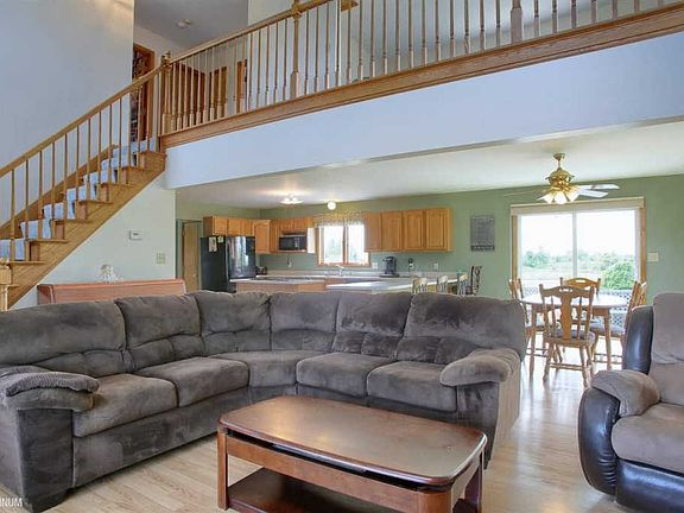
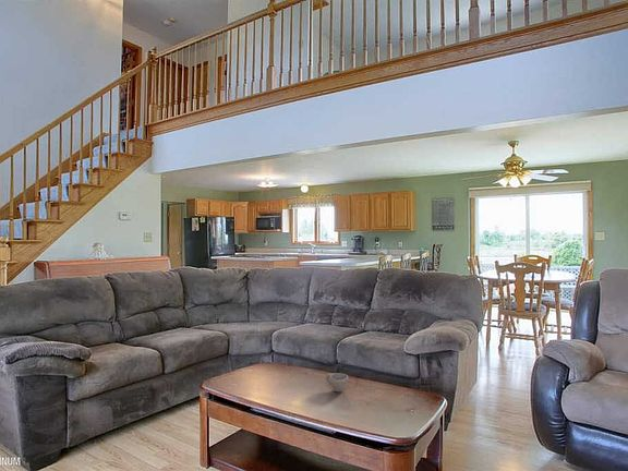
+ cup [325,372,349,392]
